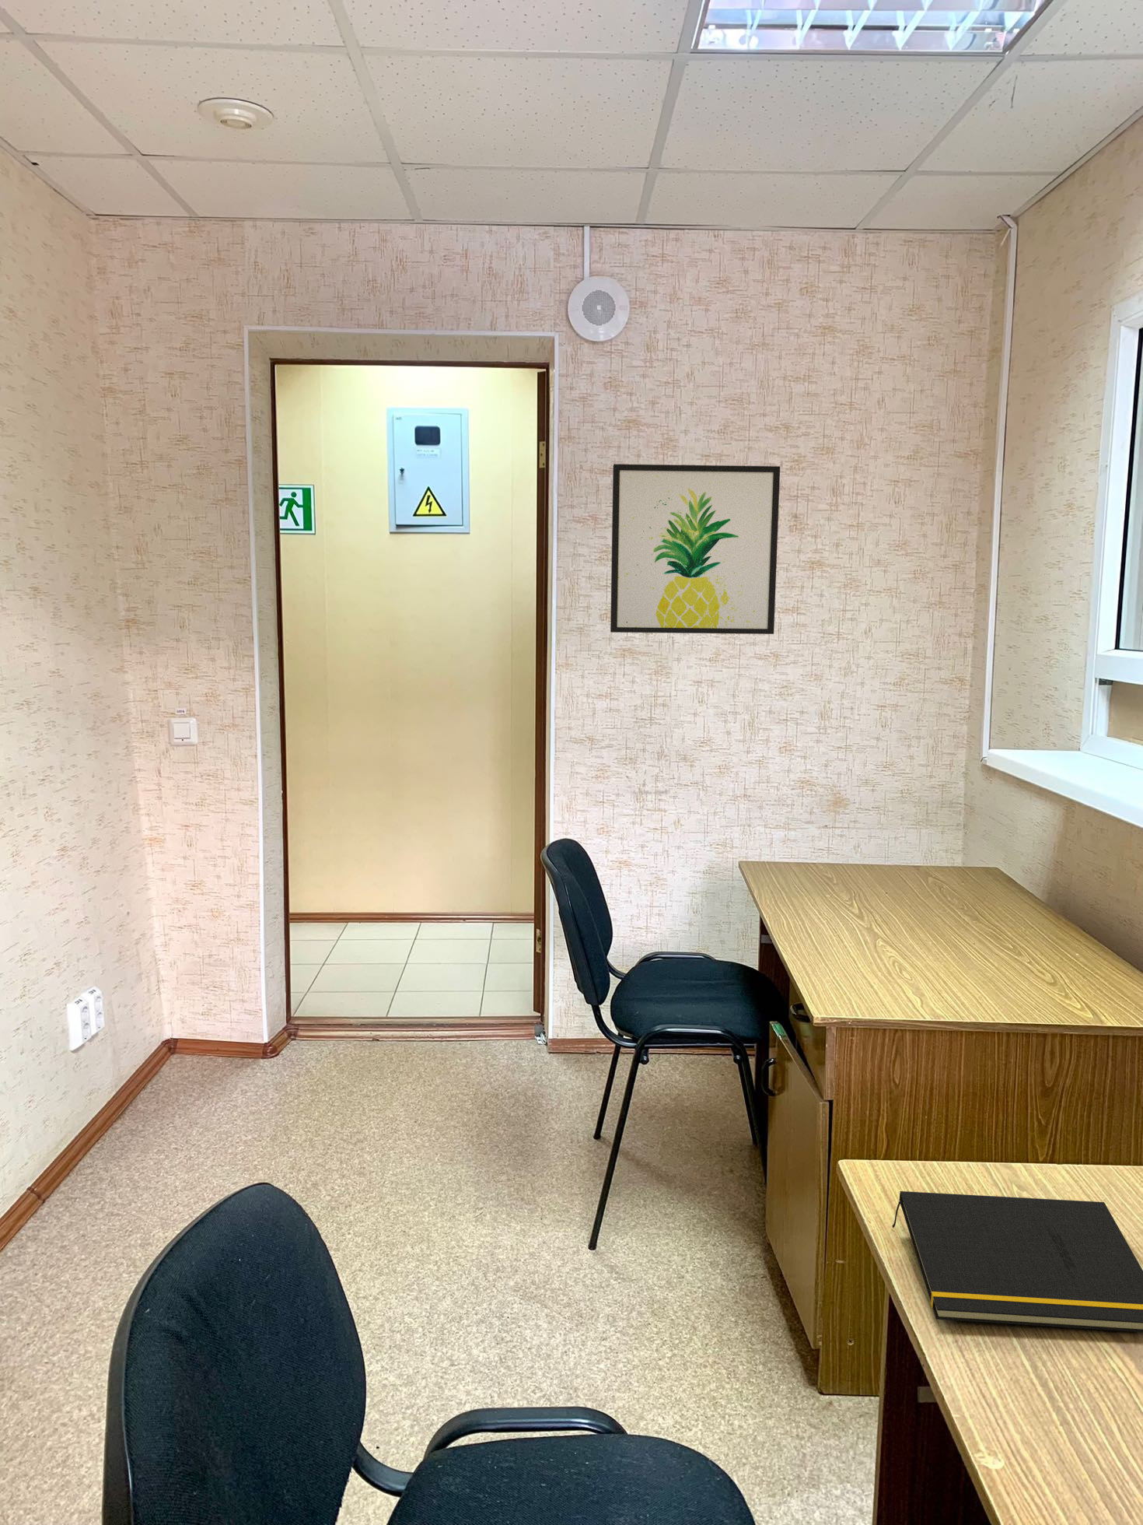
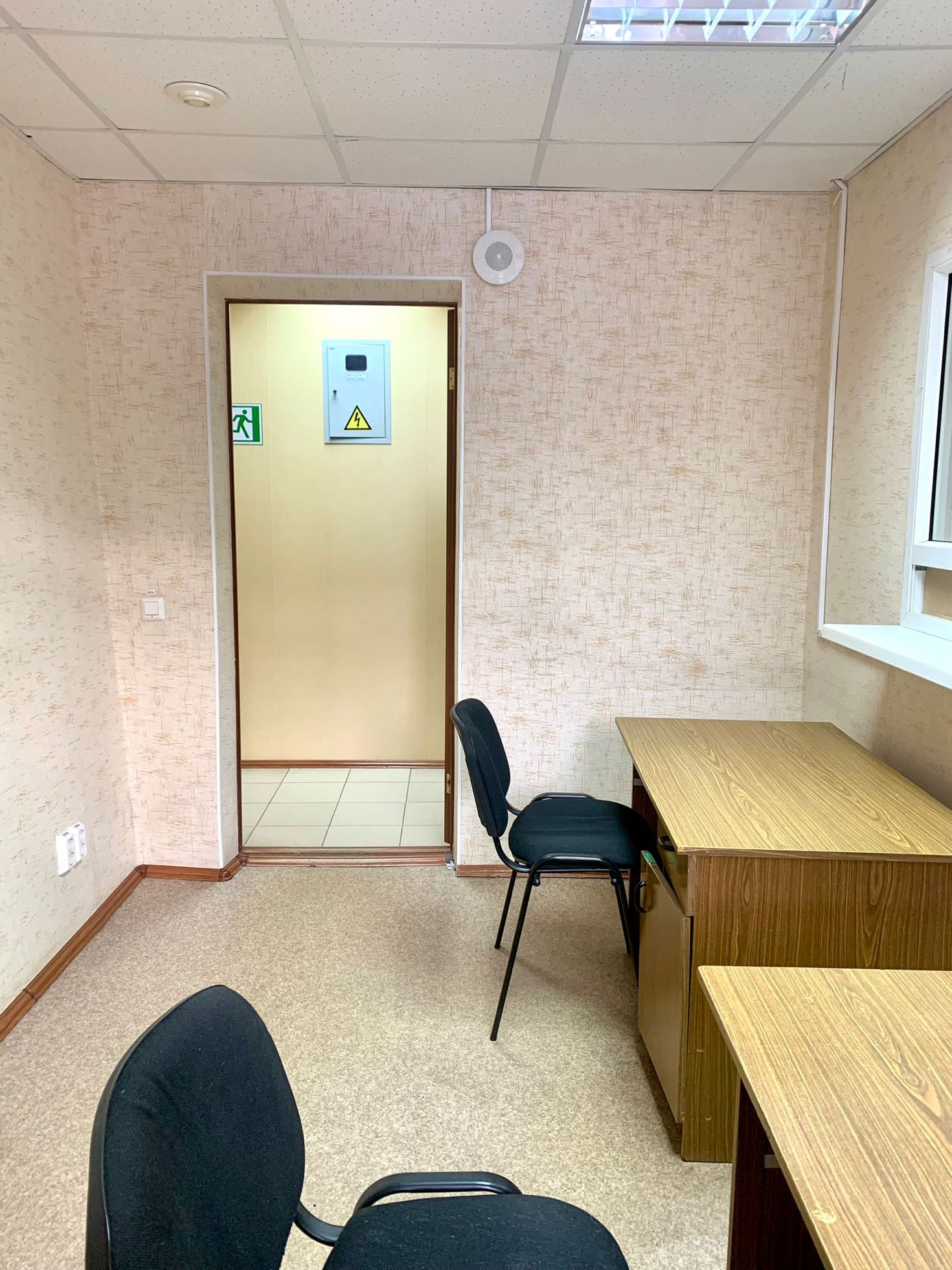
- notepad [892,1190,1143,1333]
- wall art [610,464,780,635]
